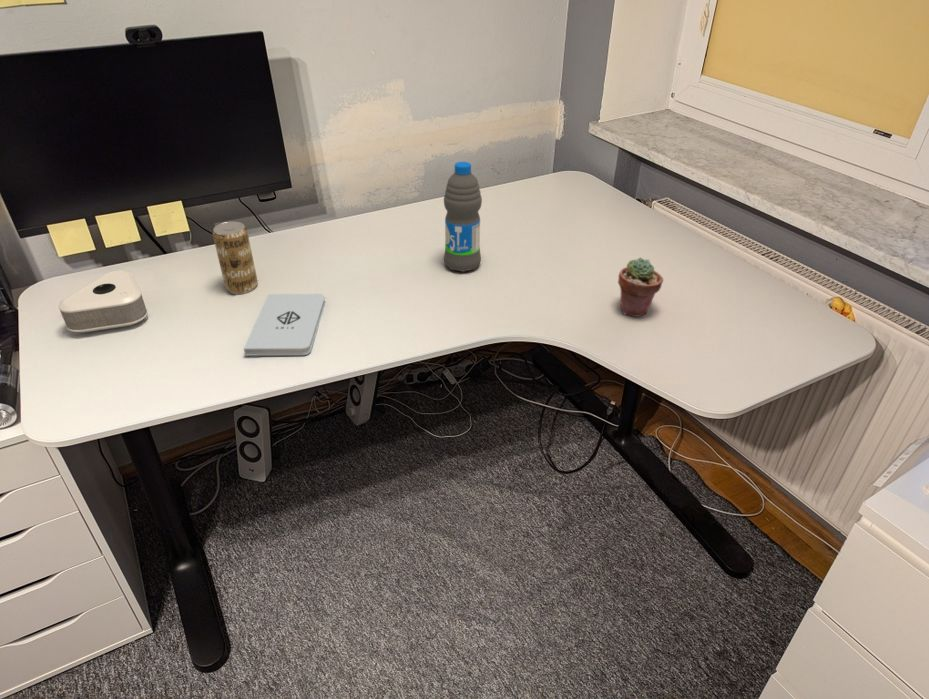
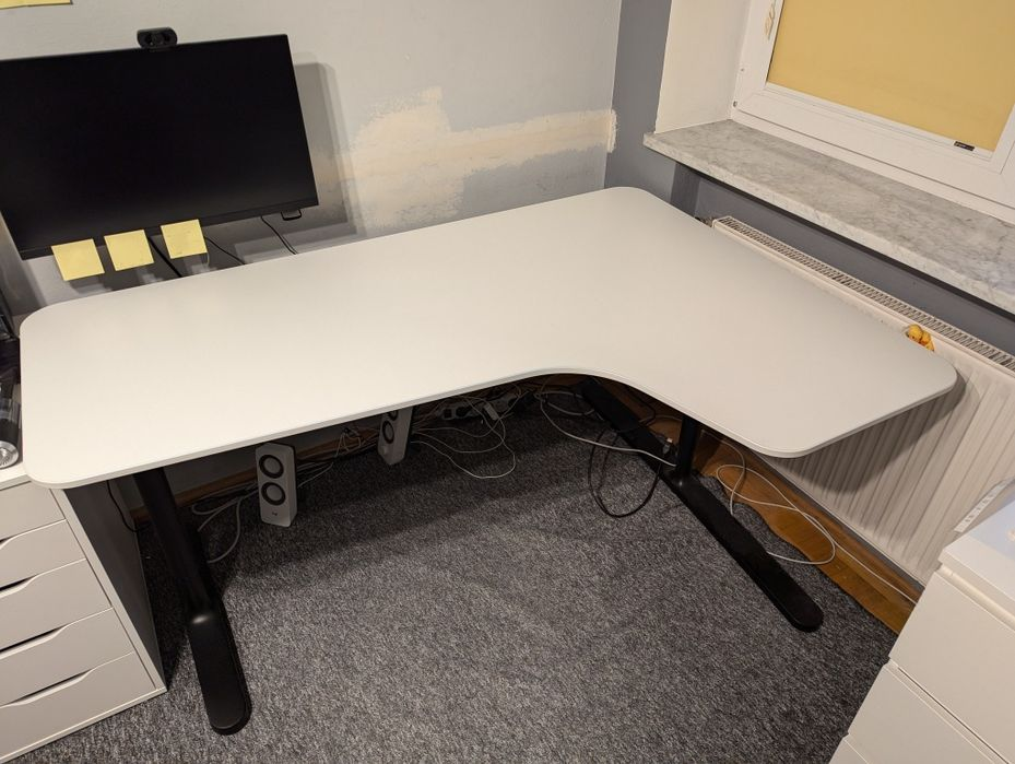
- speaker [57,270,149,333]
- notepad [243,293,326,357]
- water bottle [443,161,483,273]
- potted succulent [617,257,664,317]
- beverage can [212,221,259,295]
